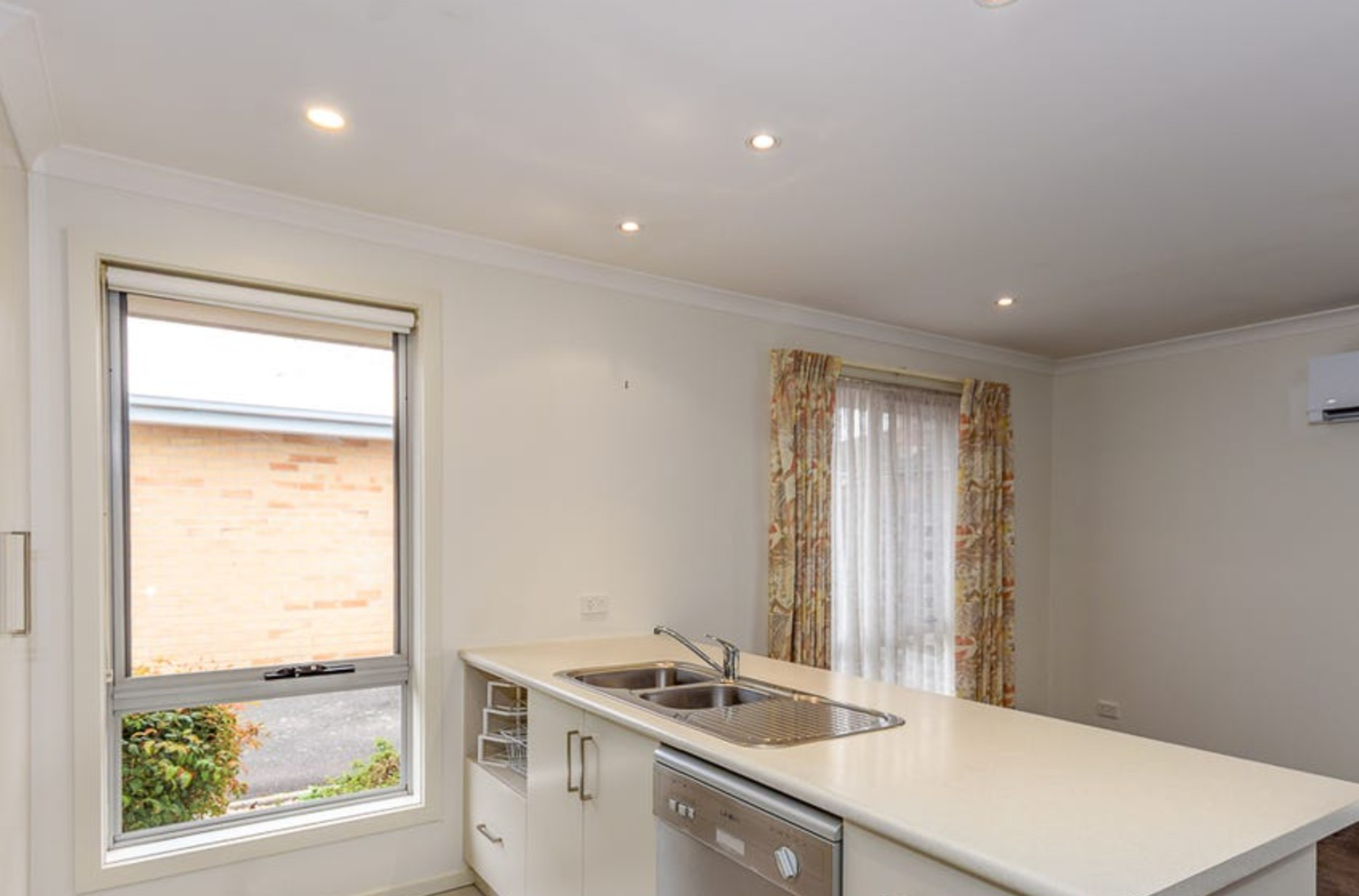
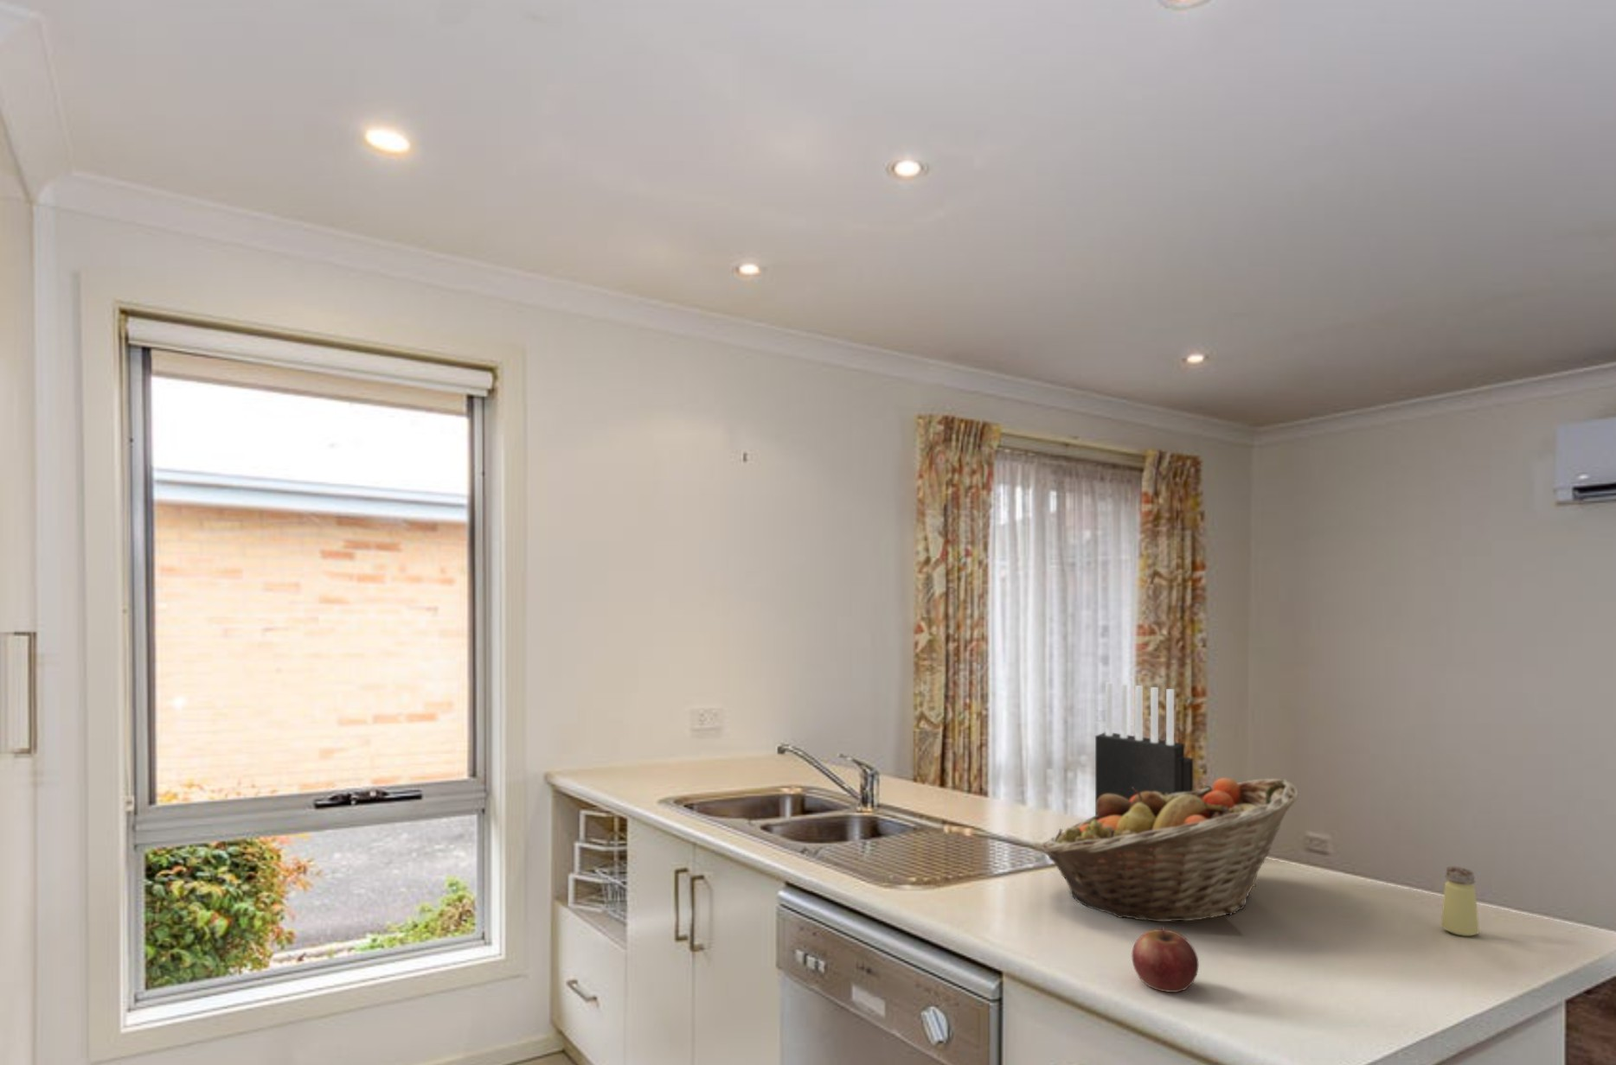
+ saltshaker [1440,867,1480,937]
+ fruit basket [1039,777,1300,922]
+ apple [1131,925,1200,994]
+ knife block [1094,681,1194,817]
